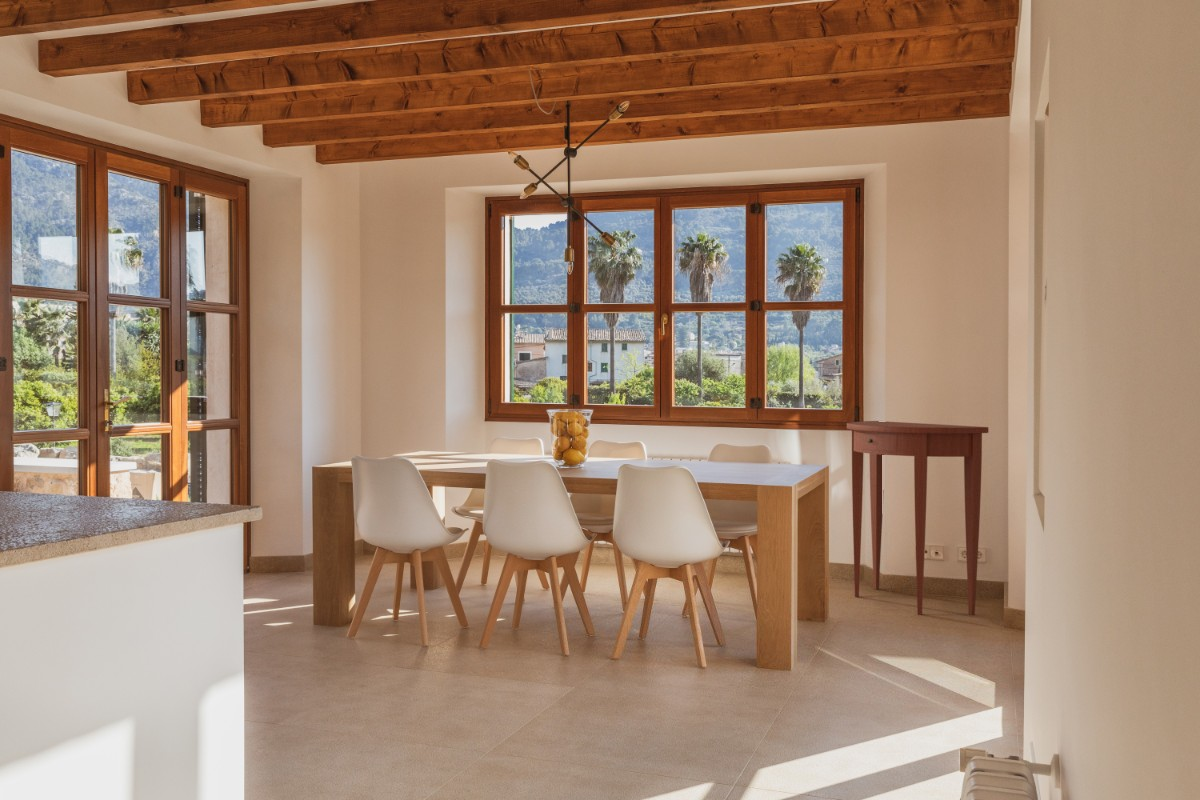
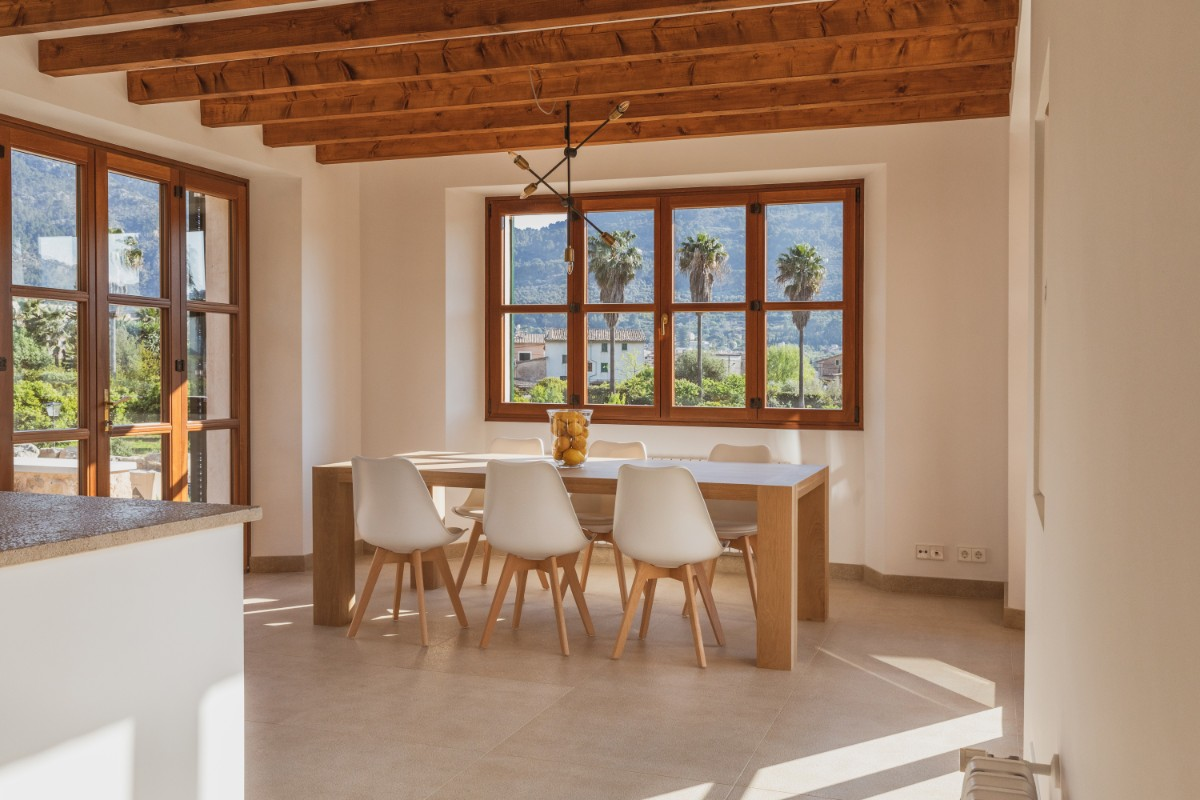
- console table [846,420,989,616]
